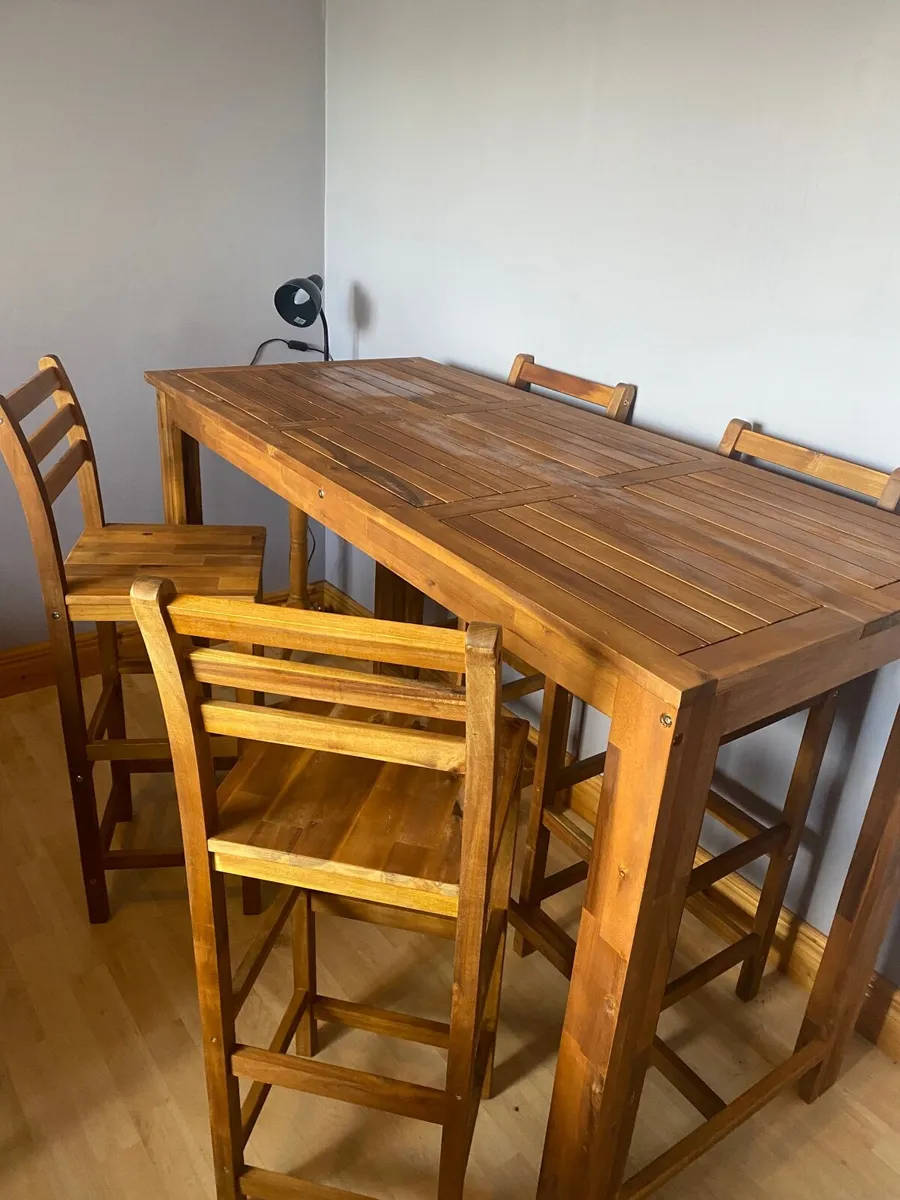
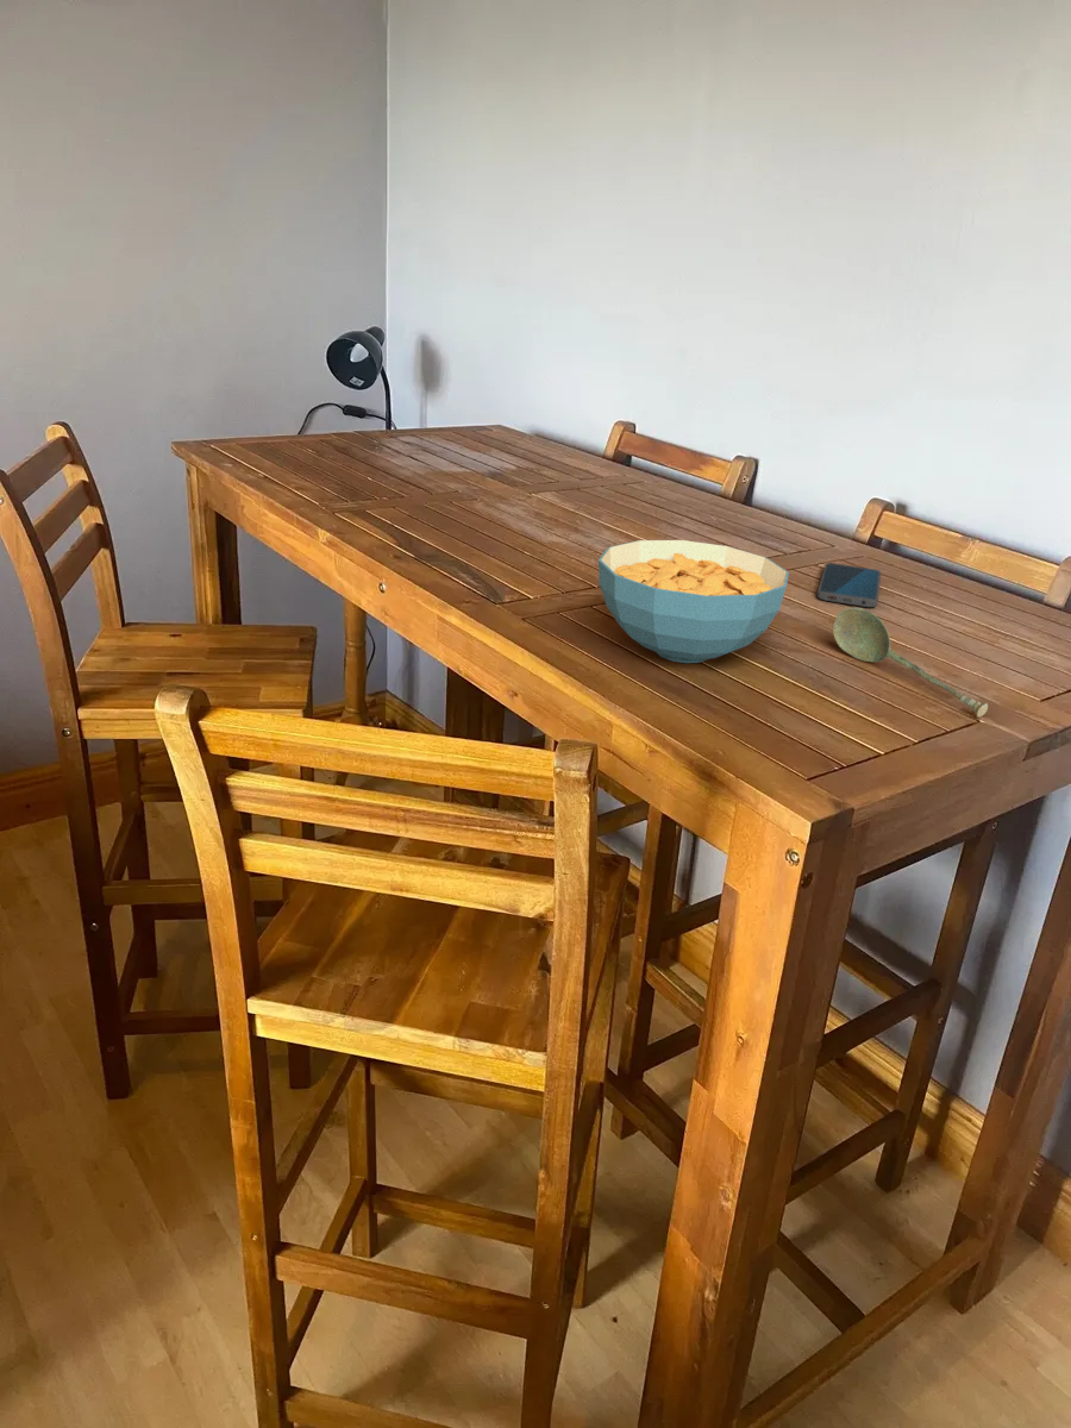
+ smartphone [816,562,882,608]
+ cereal bowl [597,539,790,664]
+ soupspoon [832,607,989,719]
